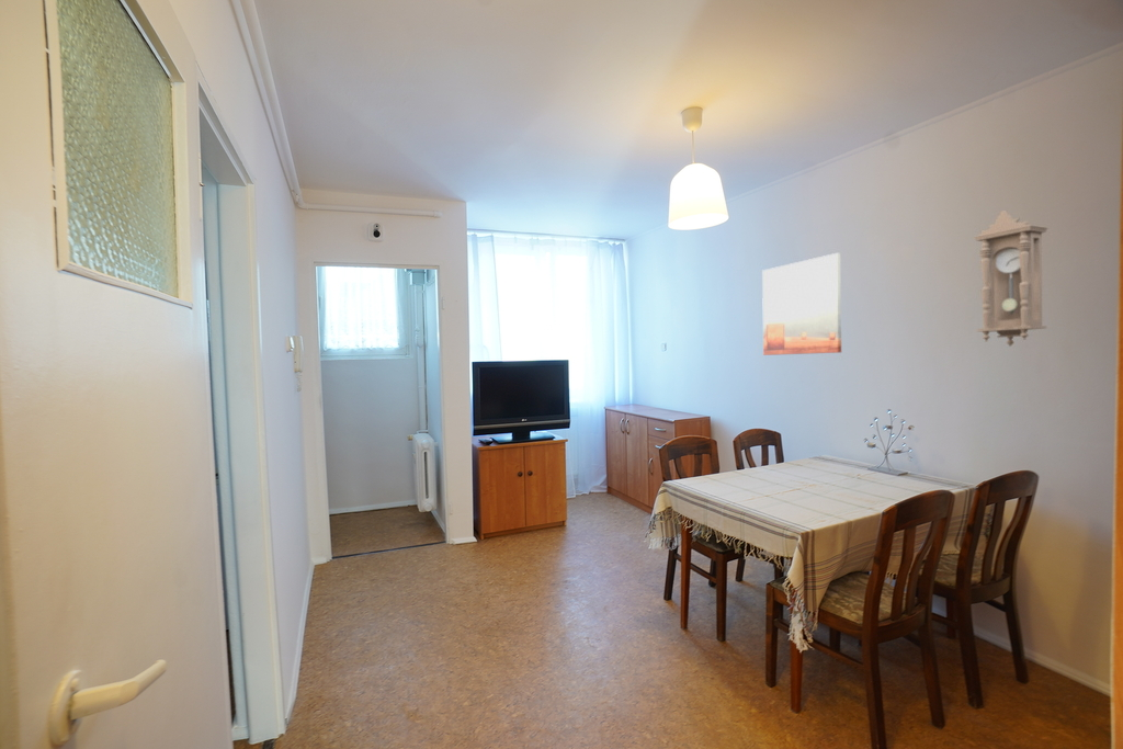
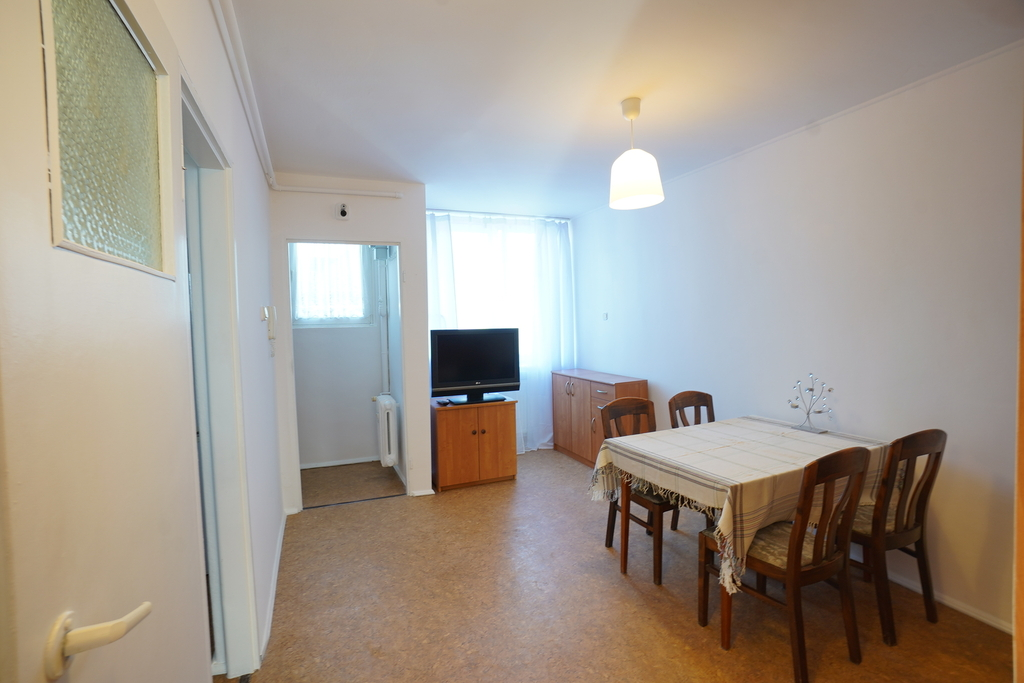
- wall art [761,252,842,356]
- pendulum clock [973,209,1048,348]
